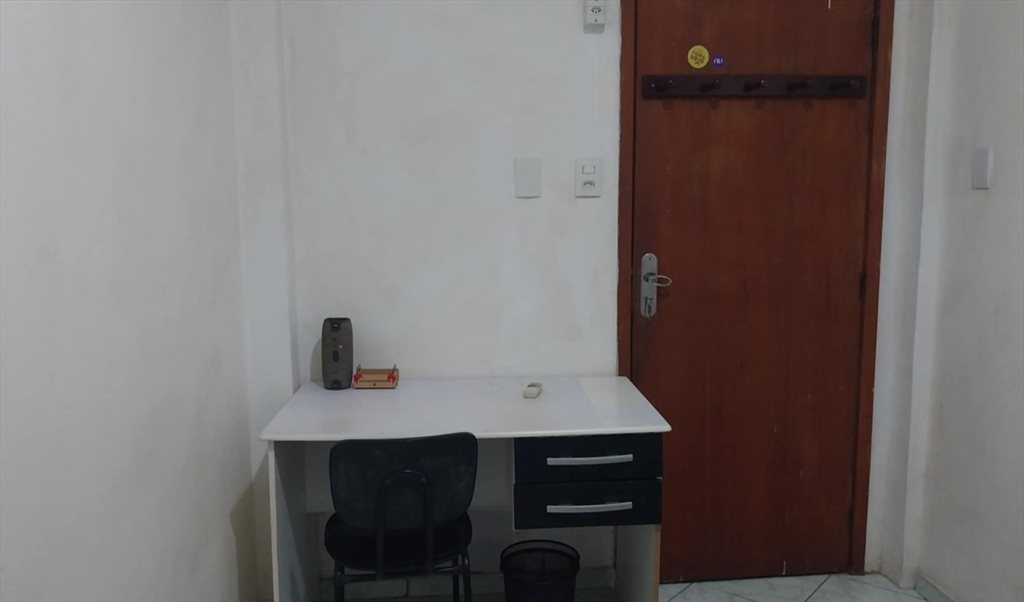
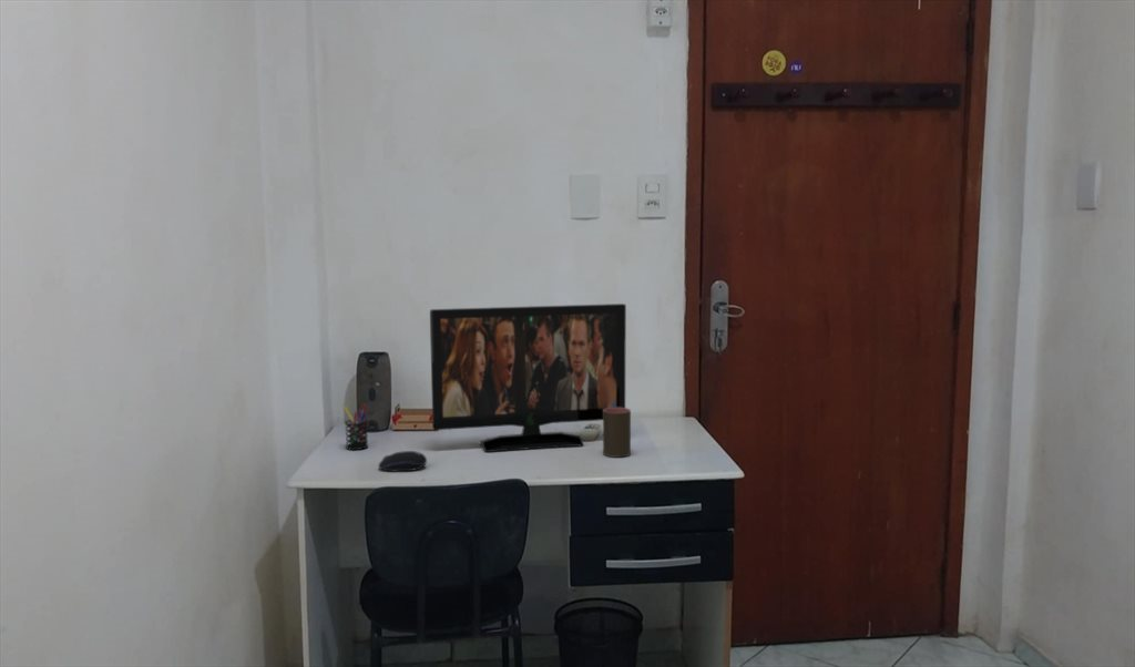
+ computer mouse [378,450,428,472]
+ cup [602,407,632,459]
+ pen holder [342,402,369,451]
+ flat panel tv [429,302,627,453]
